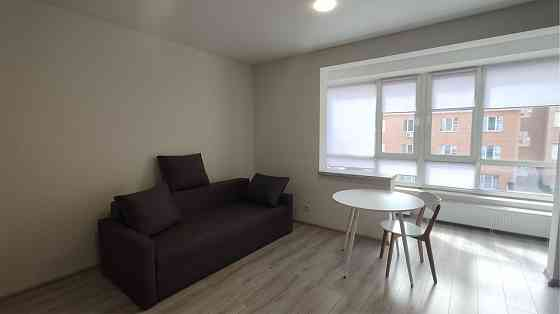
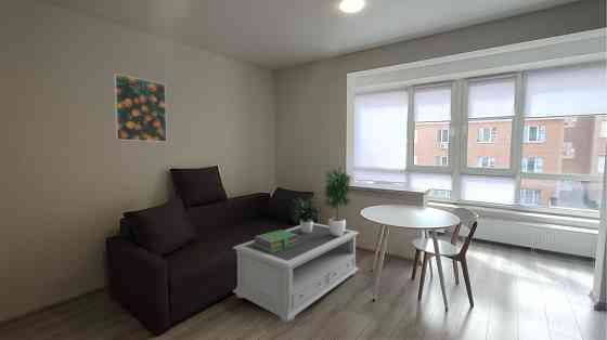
+ potted plant [292,167,353,236]
+ stack of books [254,228,299,253]
+ coffee table [232,222,360,323]
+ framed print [113,73,168,143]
